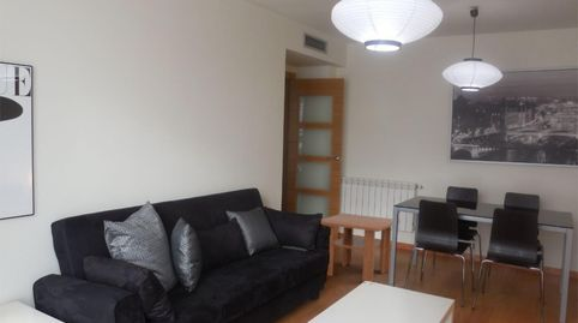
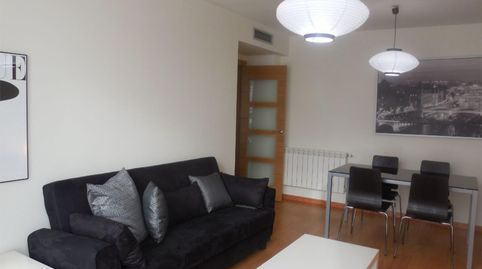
- coffee table [320,213,401,283]
